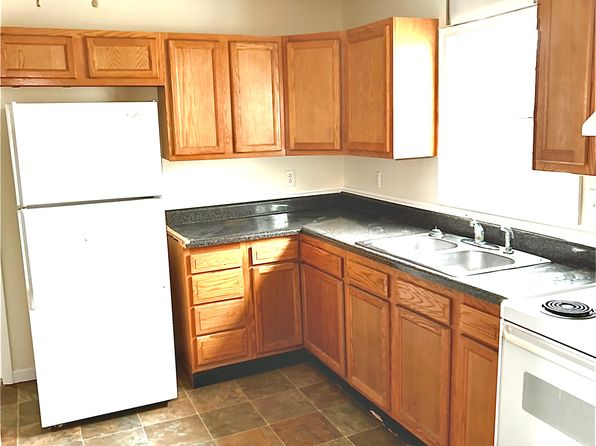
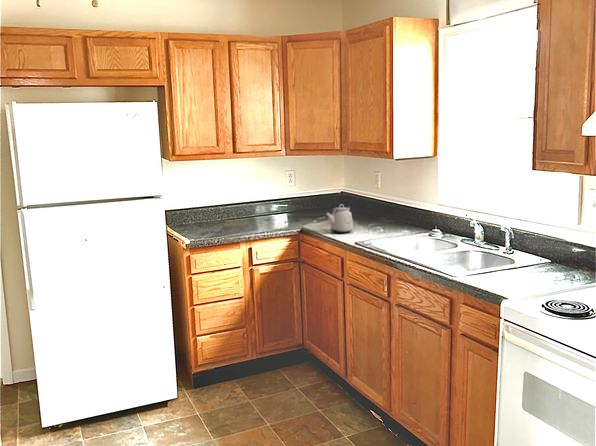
+ kettle [324,193,354,234]
